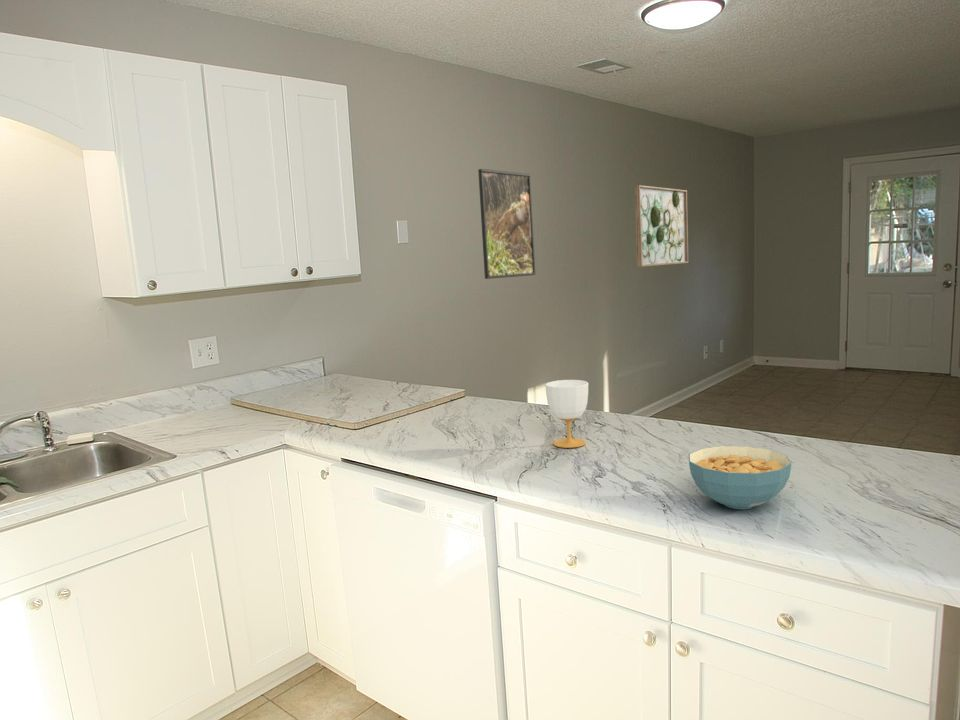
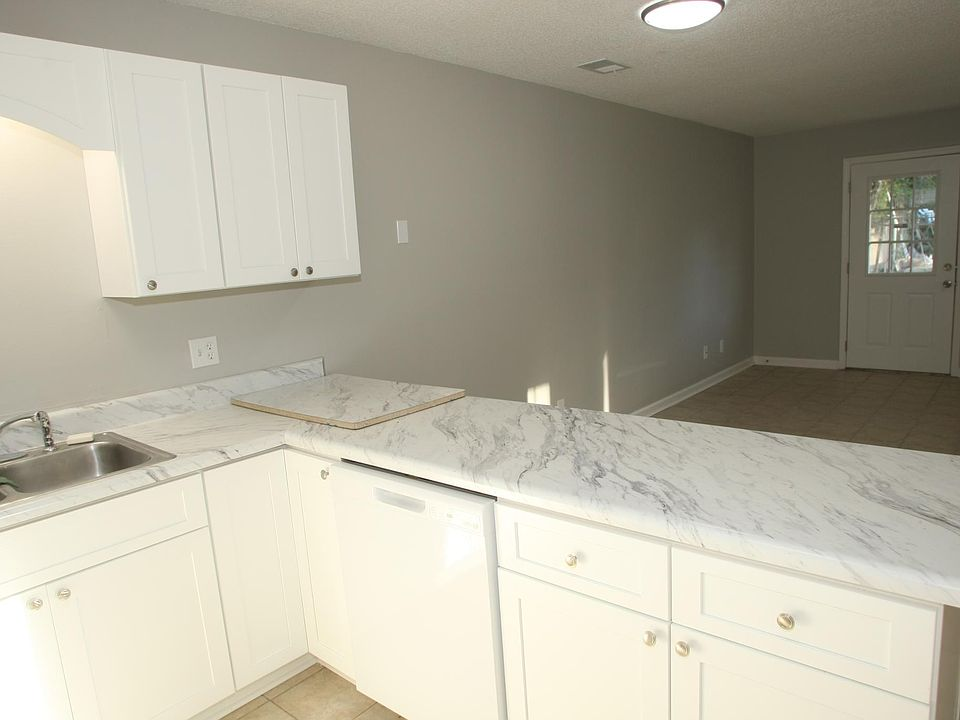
- cereal bowl [688,445,792,510]
- wall art [634,184,689,268]
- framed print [477,168,536,280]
- cup [544,379,589,449]
